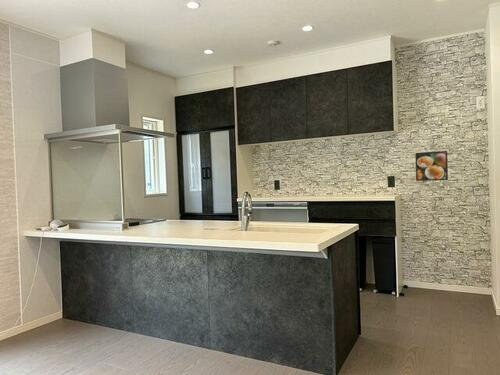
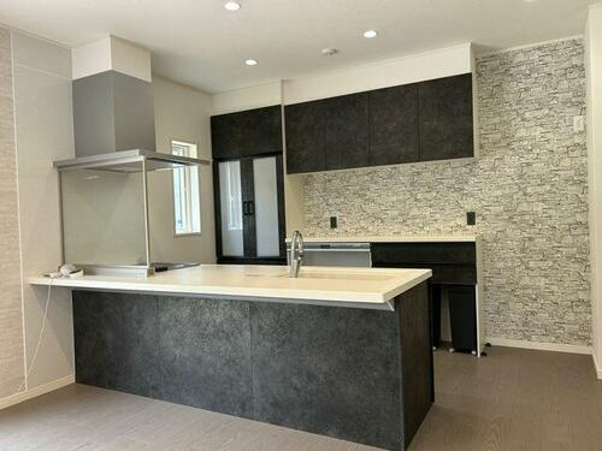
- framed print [414,150,449,182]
